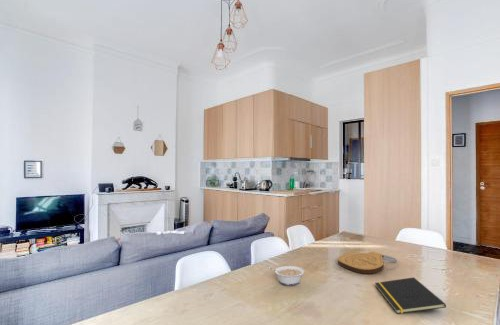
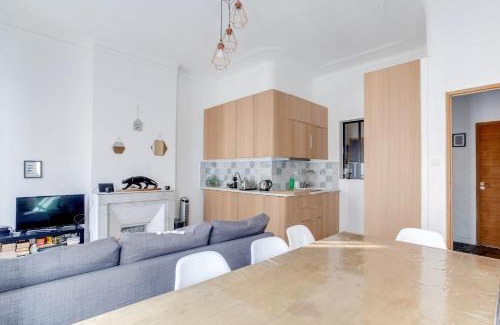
- key chain [337,251,398,275]
- notepad [374,276,447,315]
- legume [268,265,305,286]
